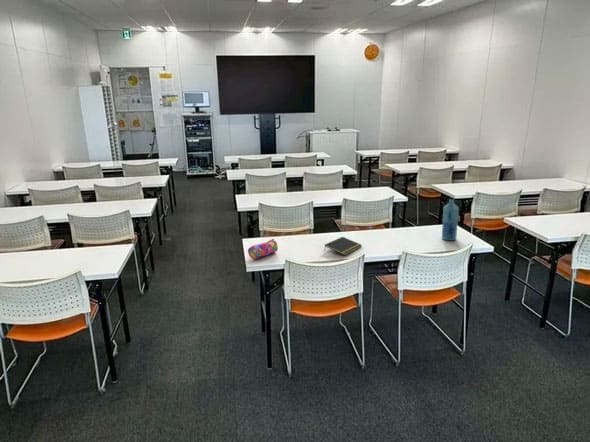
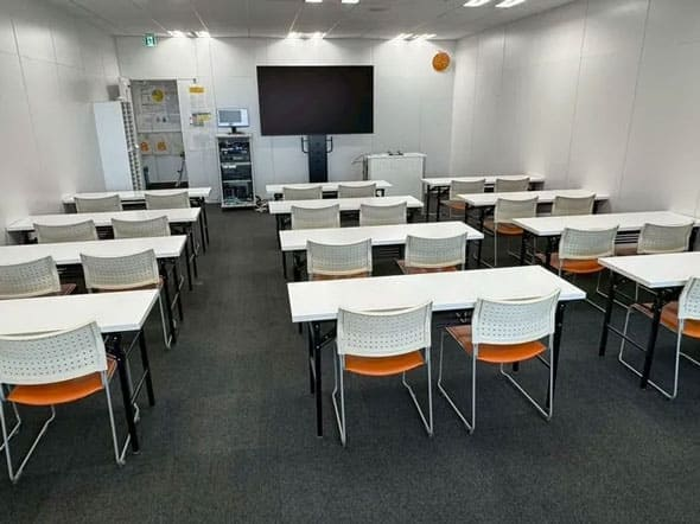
- bottle [441,198,460,242]
- pencil case [247,238,279,260]
- notepad [323,236,363,256]
